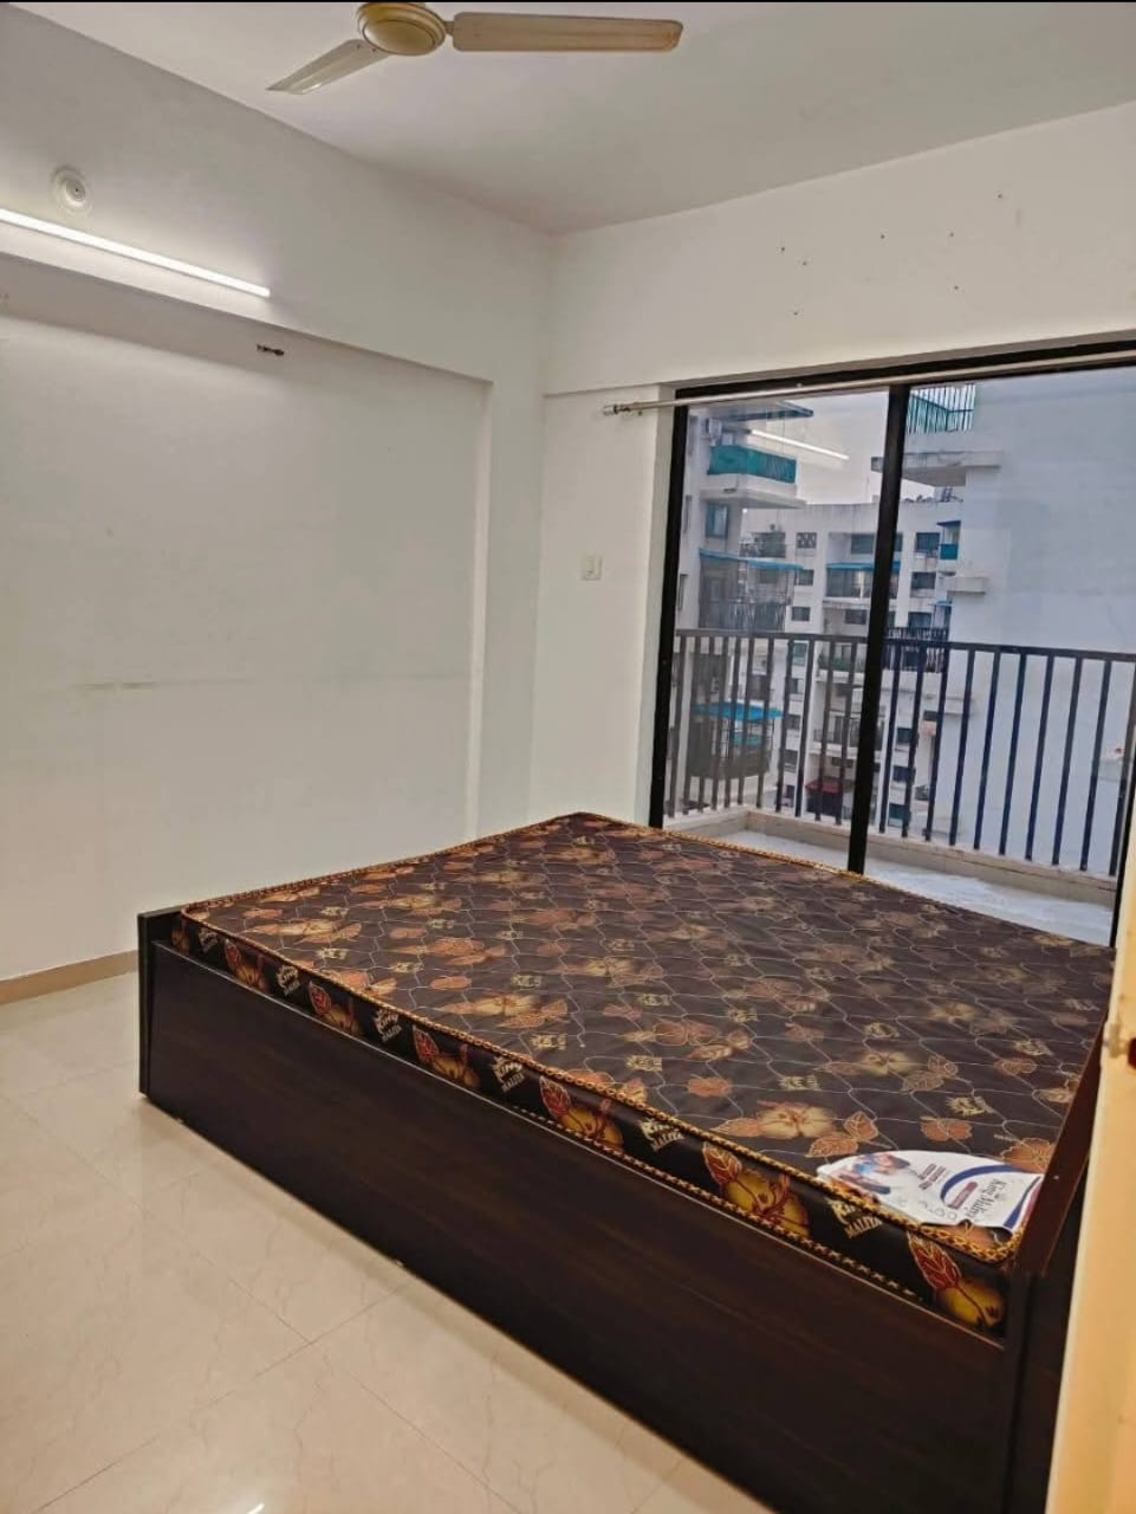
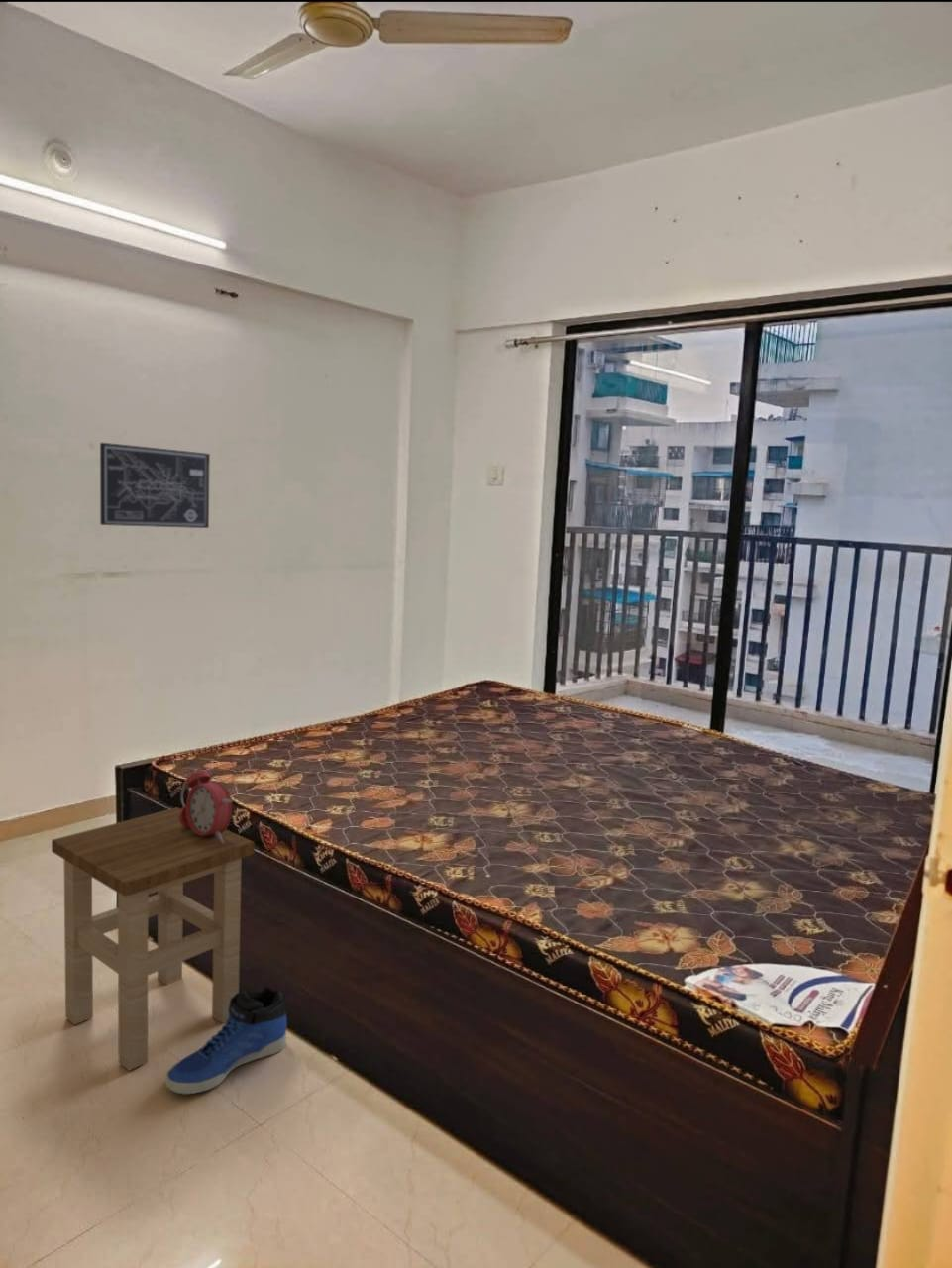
+ wall art [99,442,211,529]
+ alarm clock [178,768,234,843]
+ sneaker [164,985,288,1095]
+ stool [51,806,256,1072]
